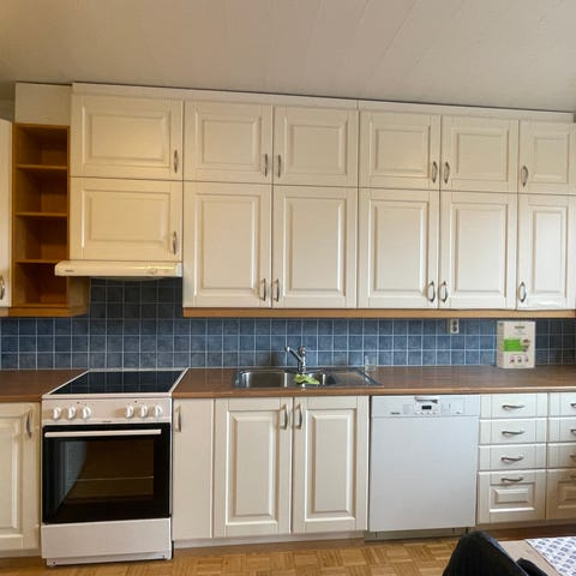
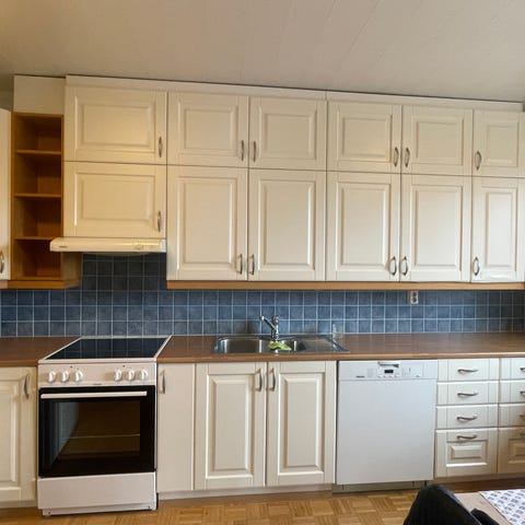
- cereal box [496,320,536,370]
